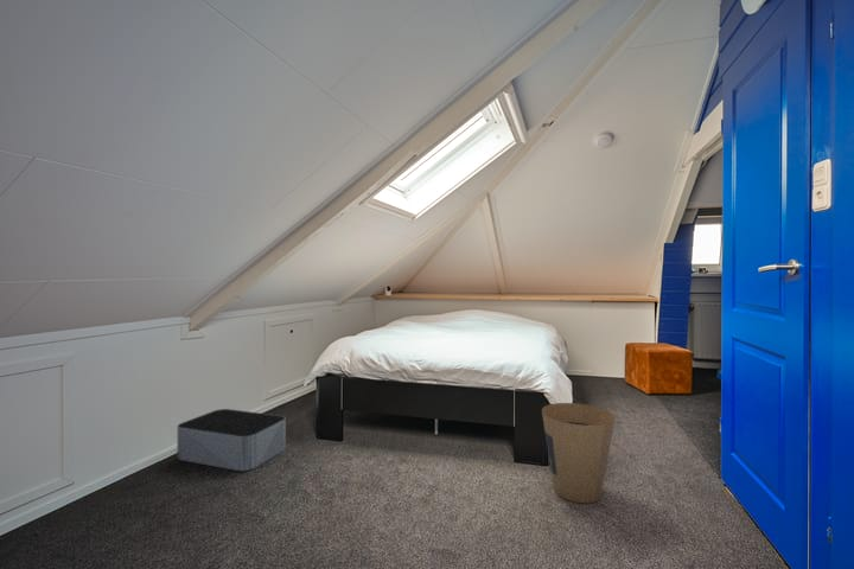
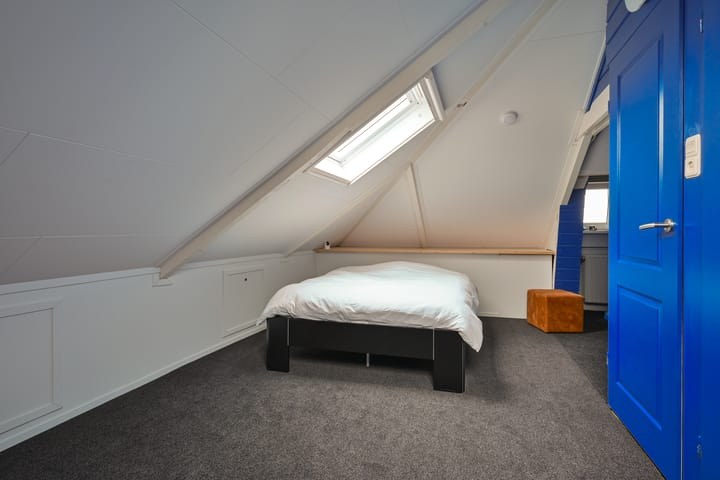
- storage bin [177,408,287,472]
- trash can [541,402,617,504]
